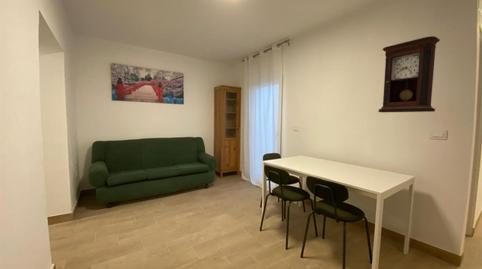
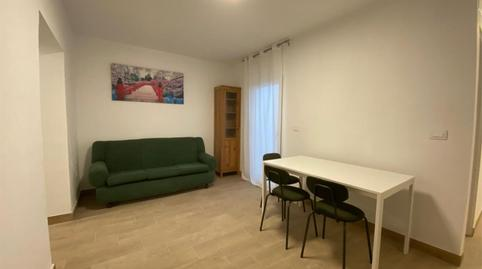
- pendulum clock [377,35,441,113]
